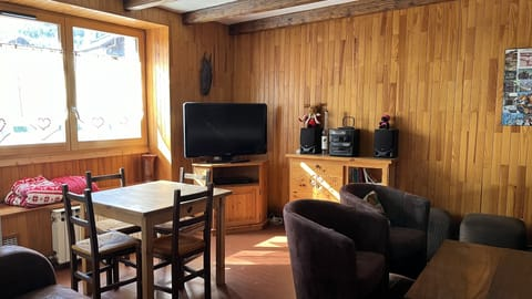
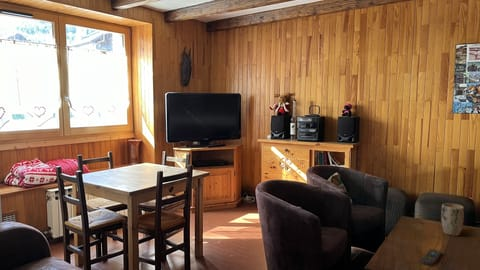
+ plant pot [440,202,465,237]
+ remote control [420,248,443,267]
